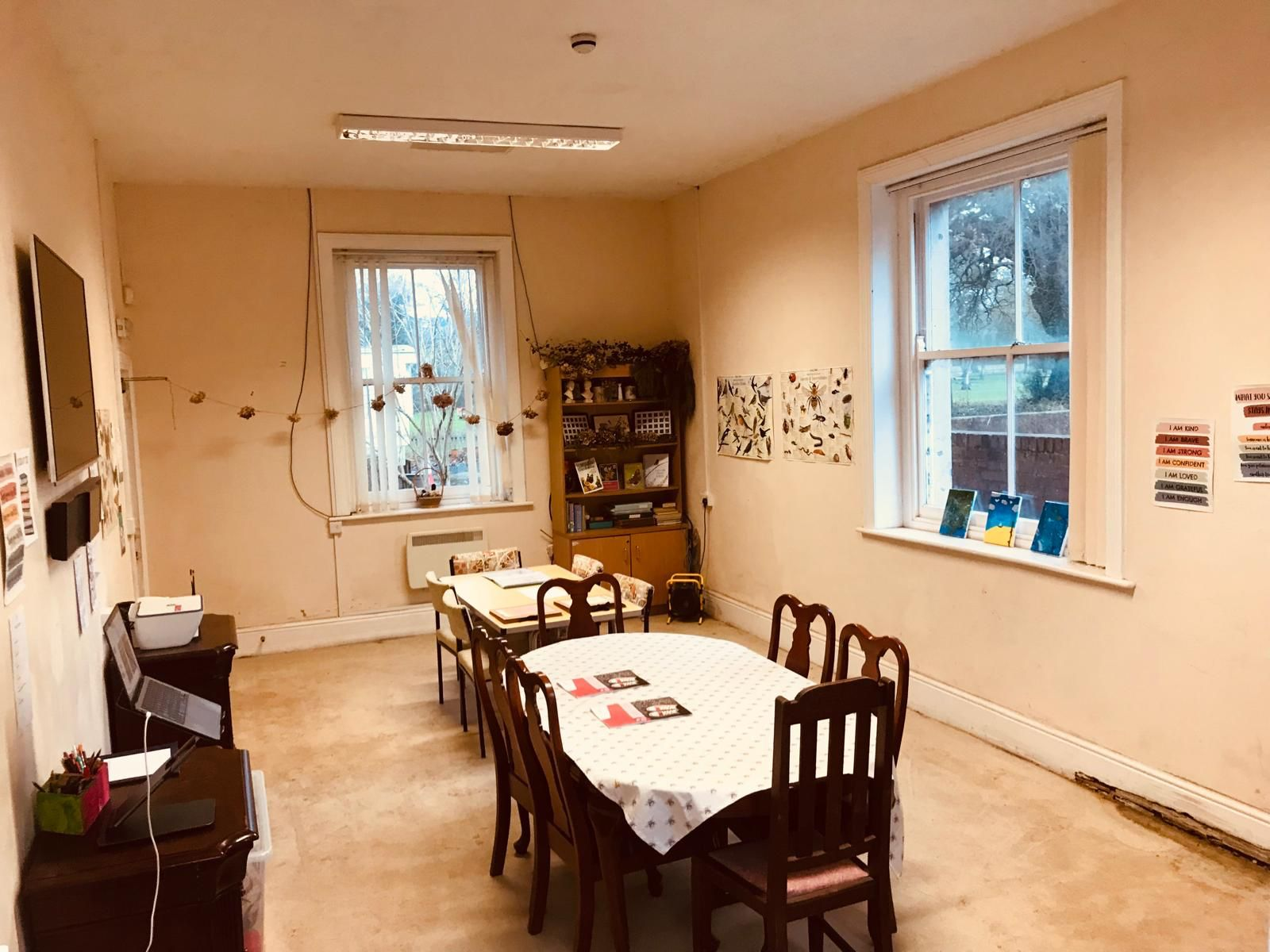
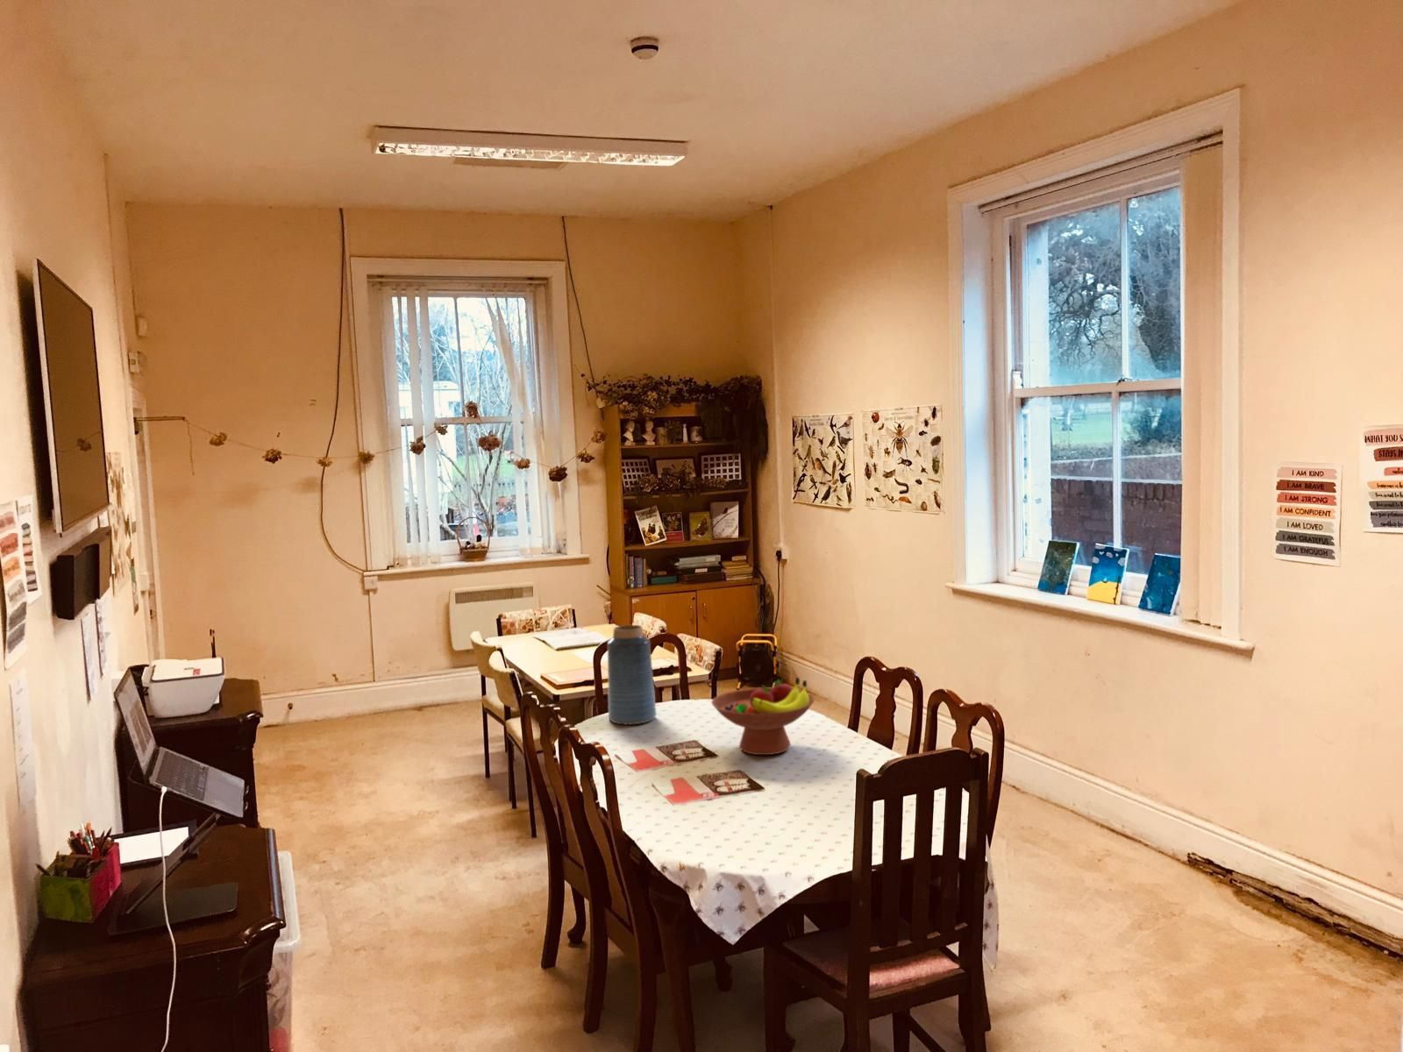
+ fruit bowl [710,676,815,756]
+ vase [605,624,657,726]
